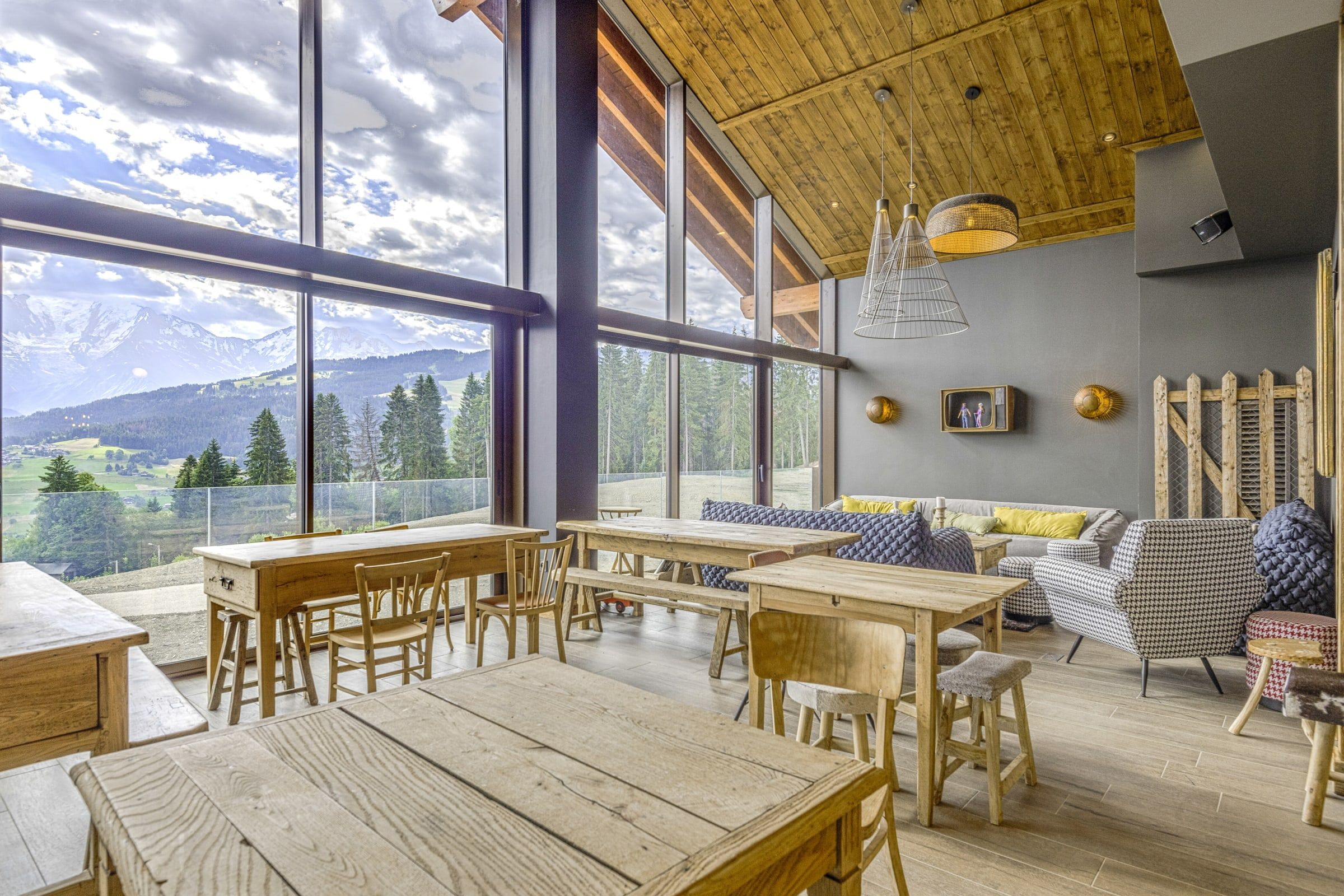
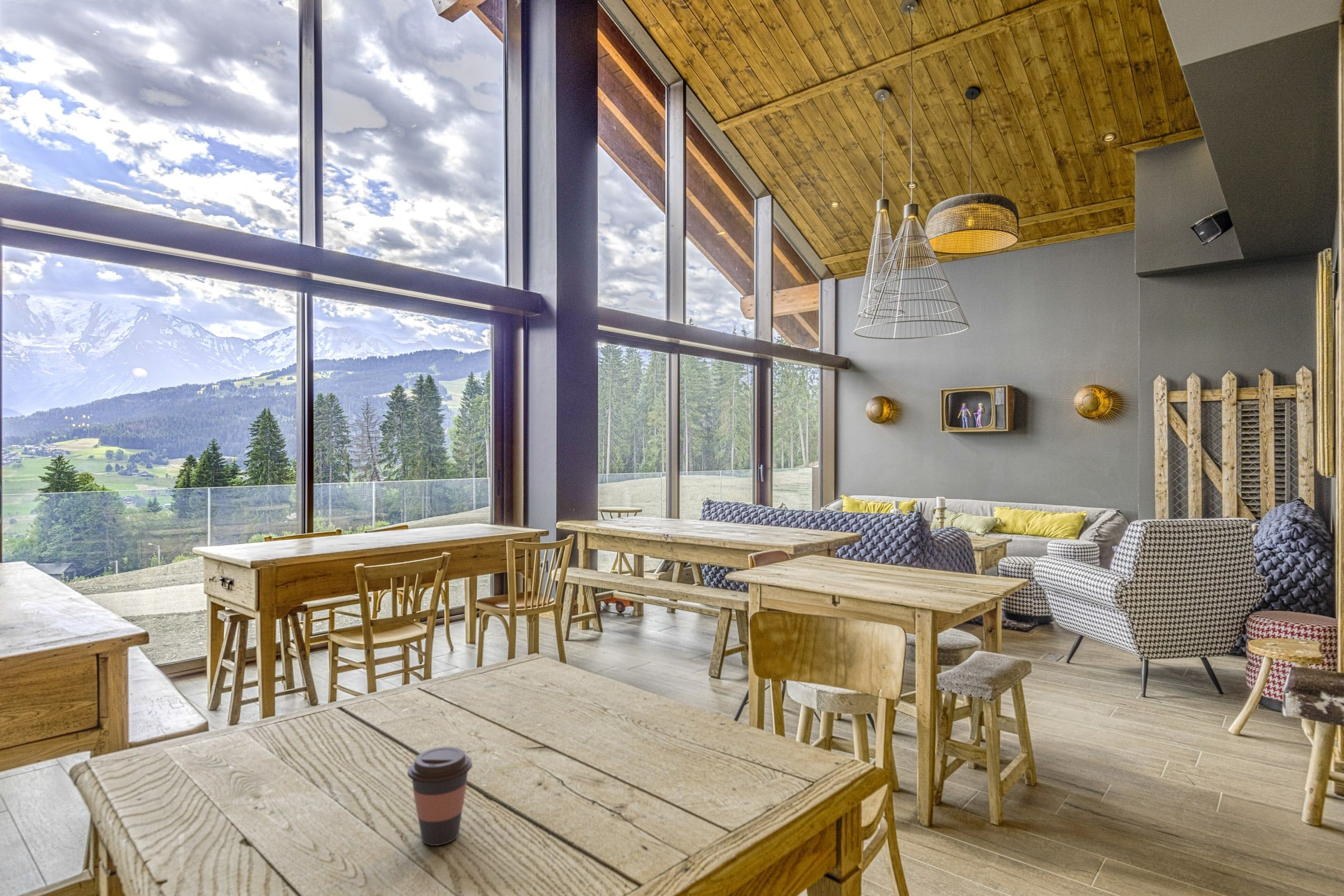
+ coffee cup [407,746,473,846]
